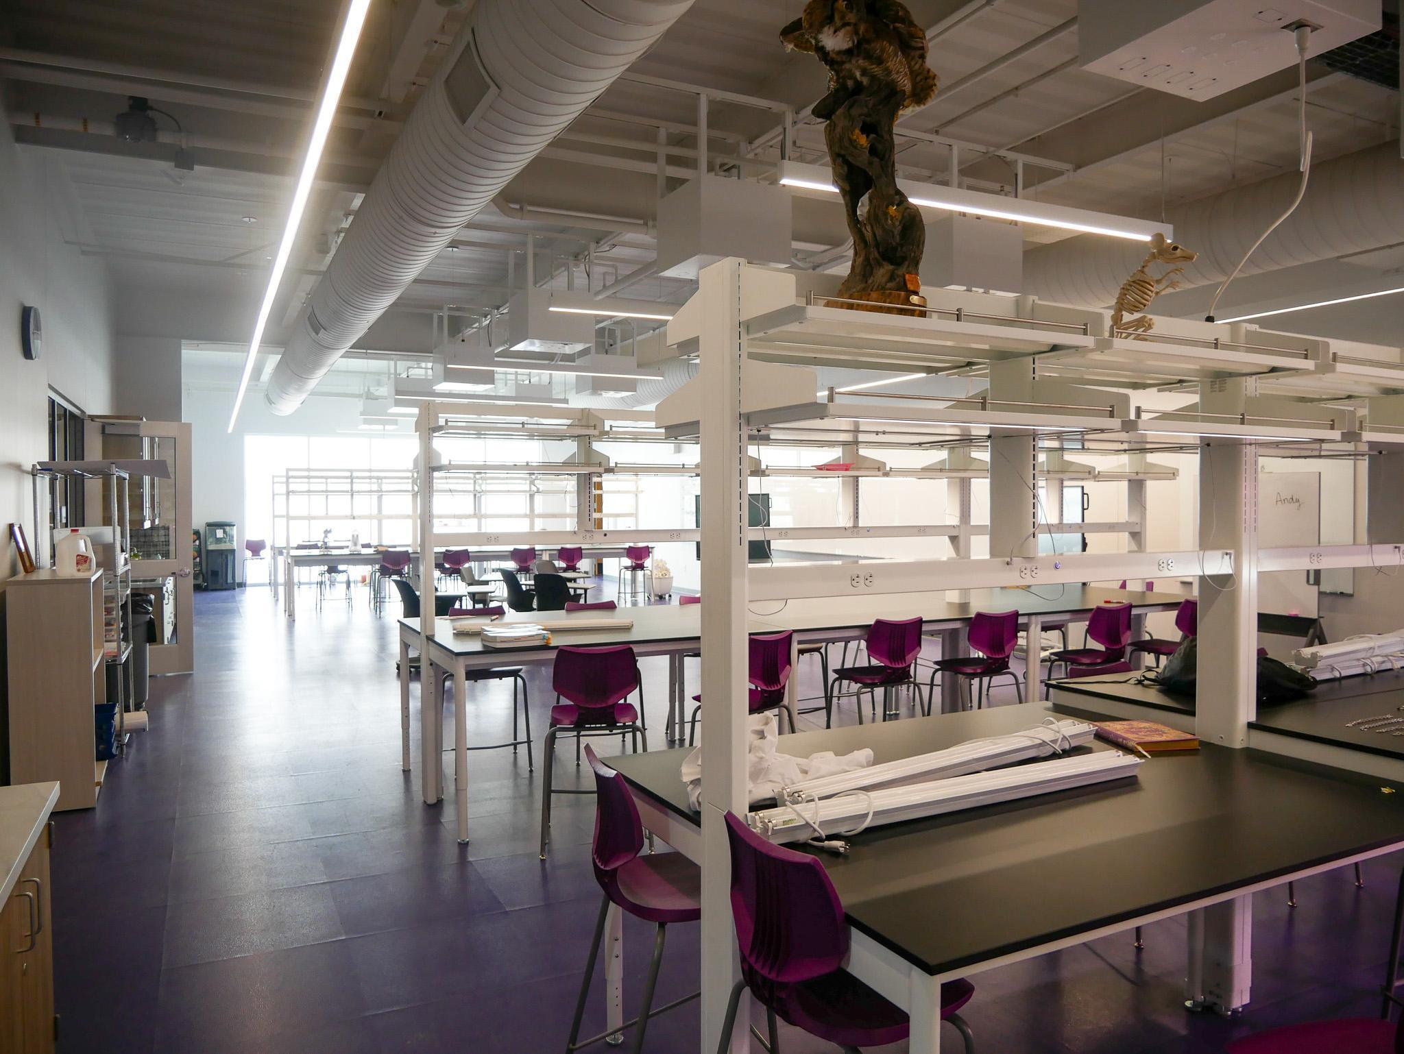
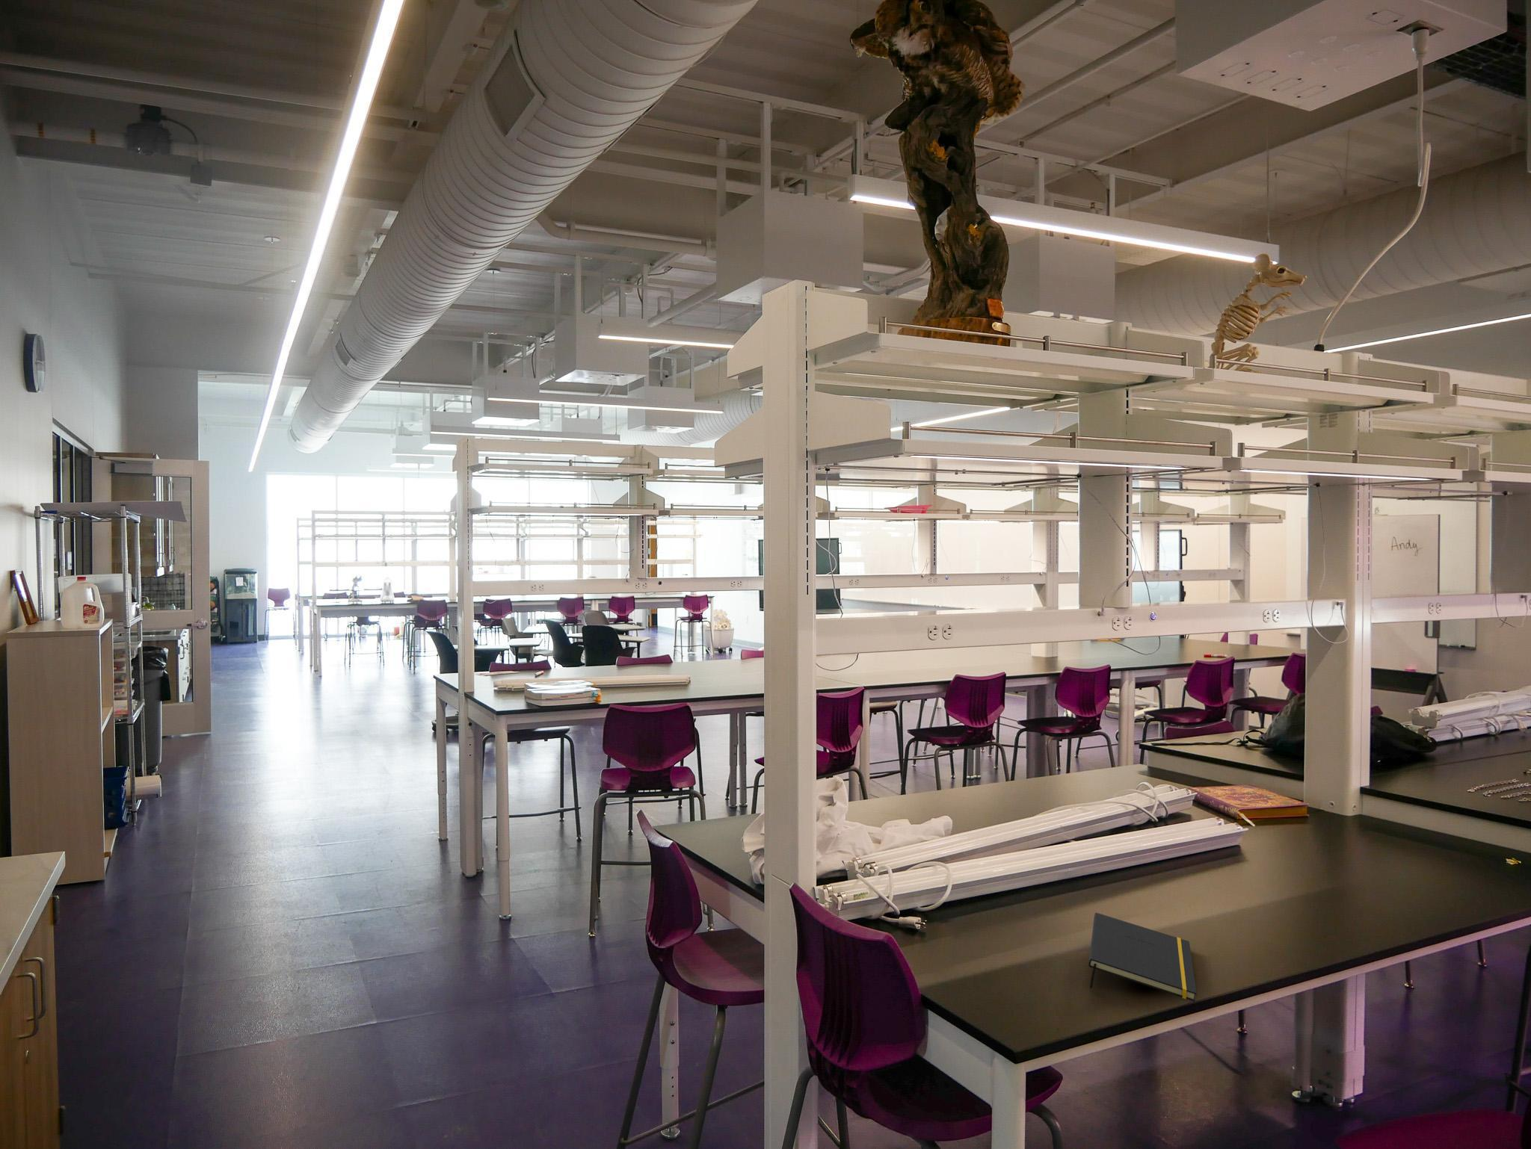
+ notepad [1088,912,1198,1002]
